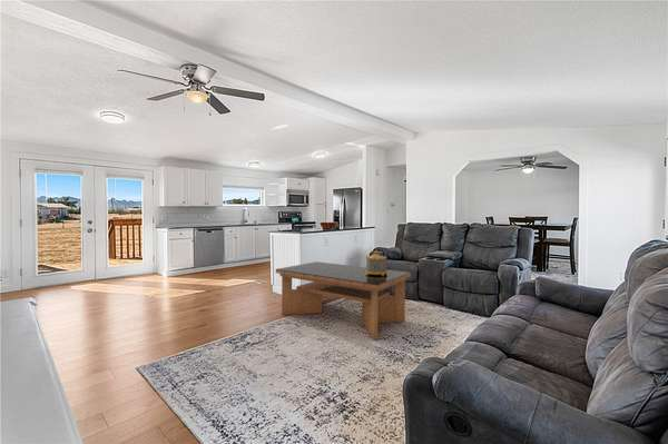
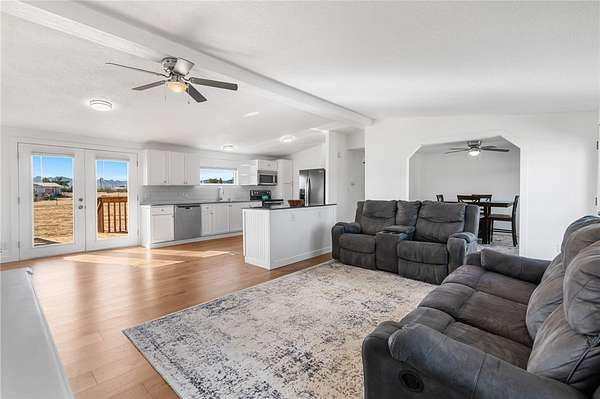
- decorative container [365,249,387,276]
- coffee table [275,260,412,341]
